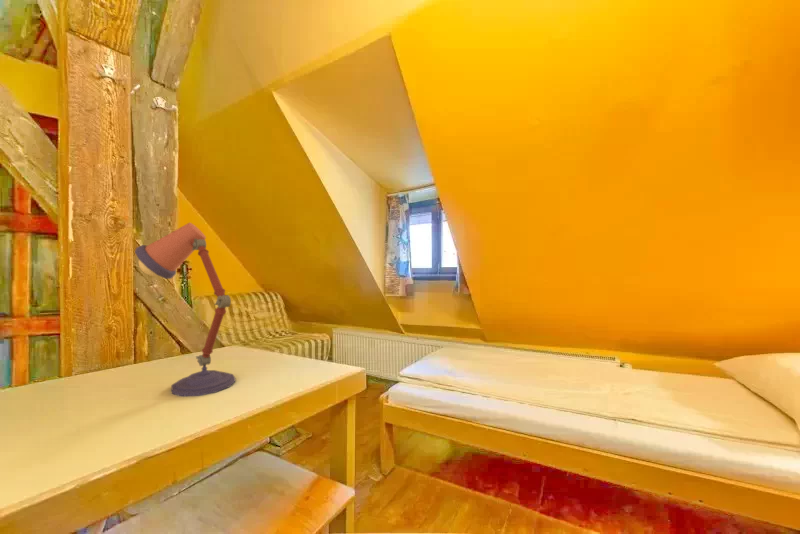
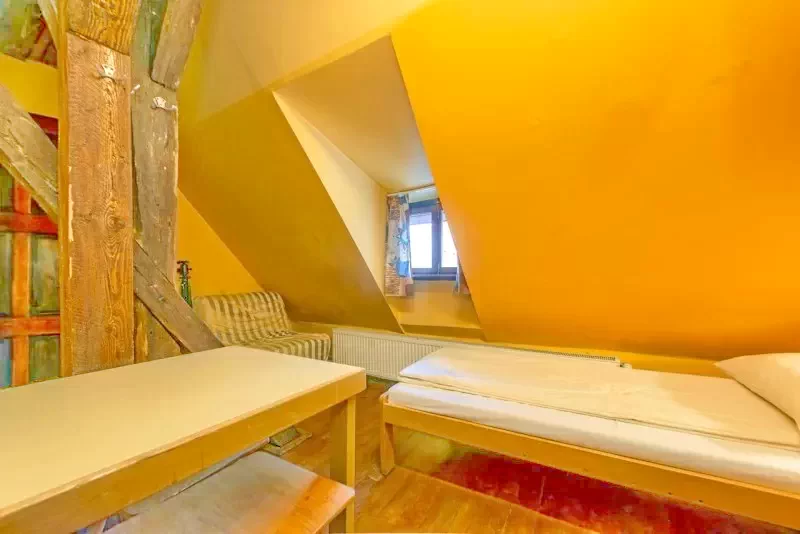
- desk lamp [134,222,236,397]
